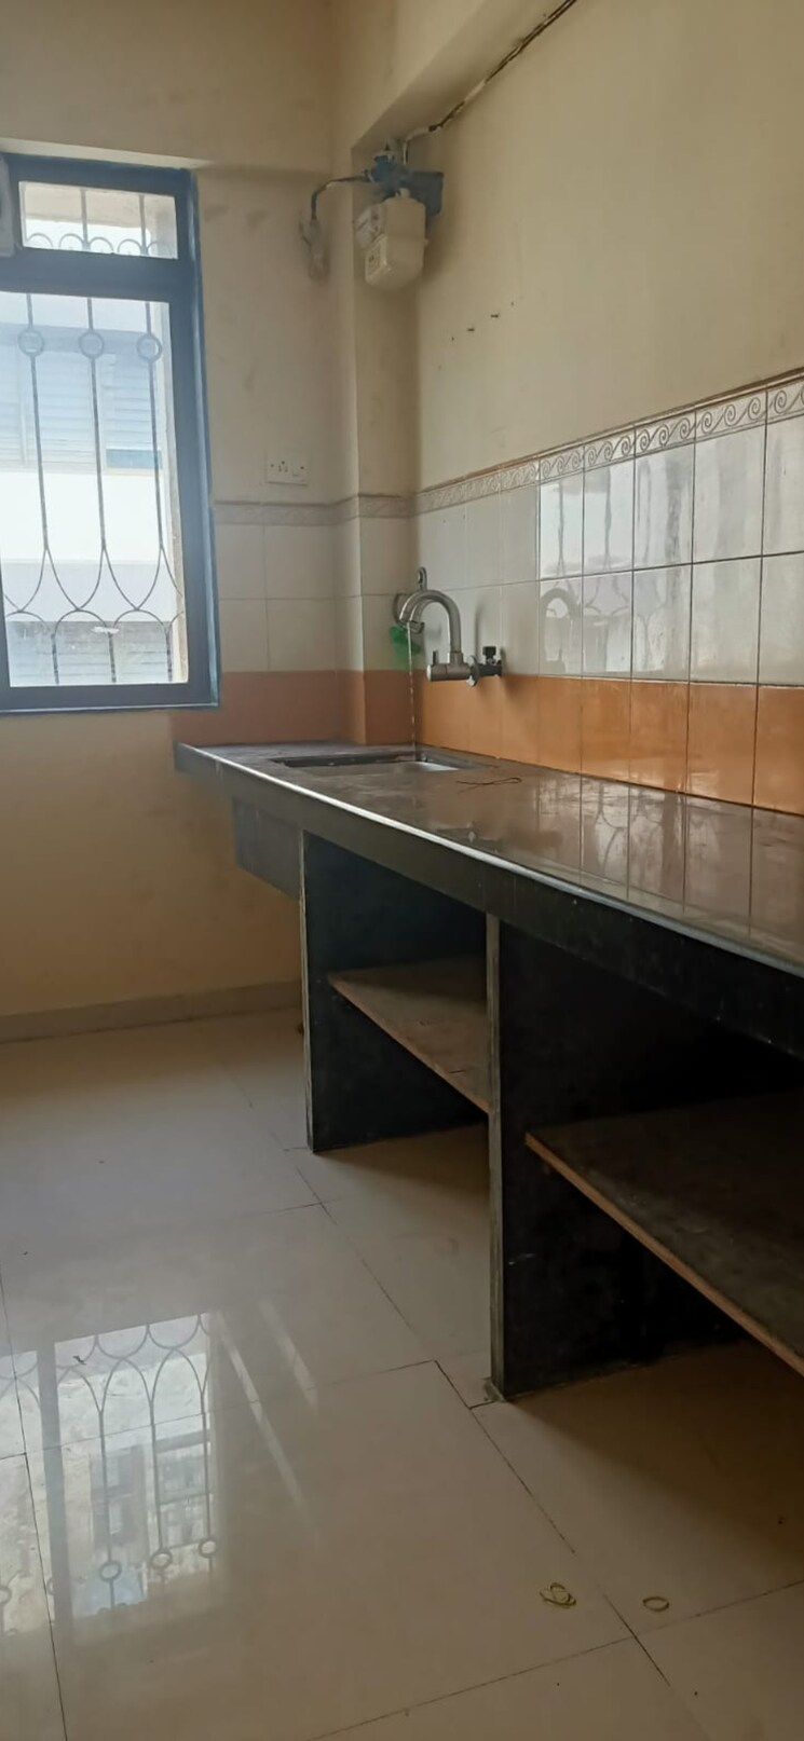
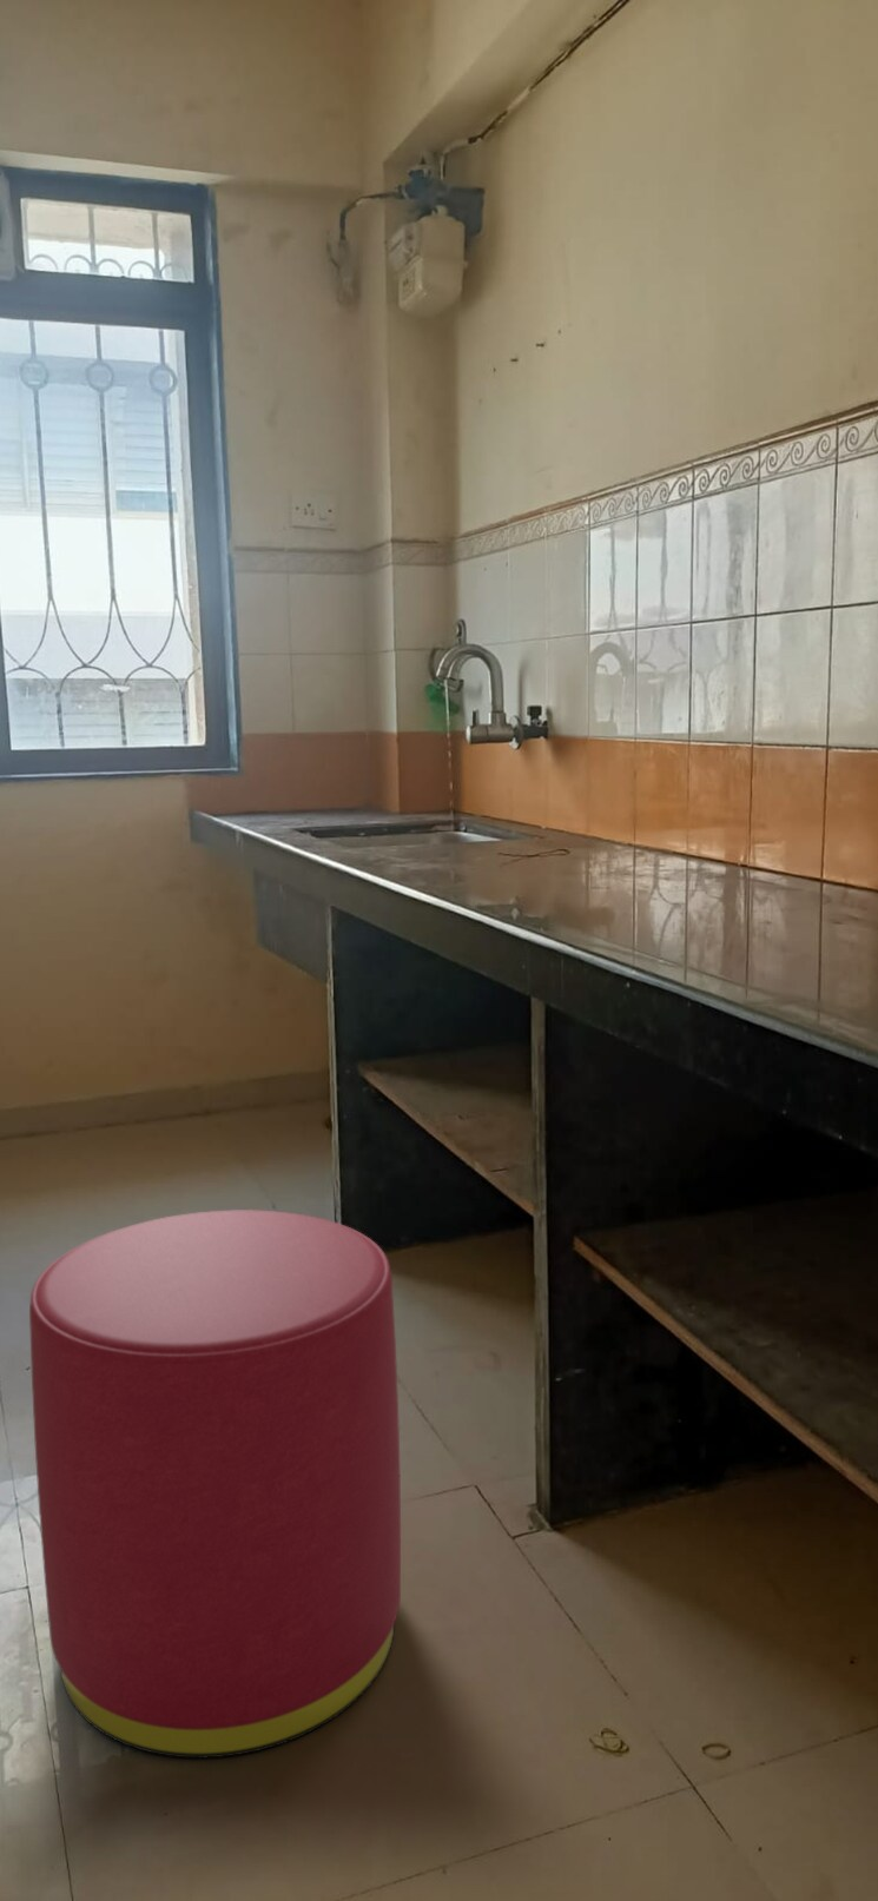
+ stool [28,1209,401,1759]
